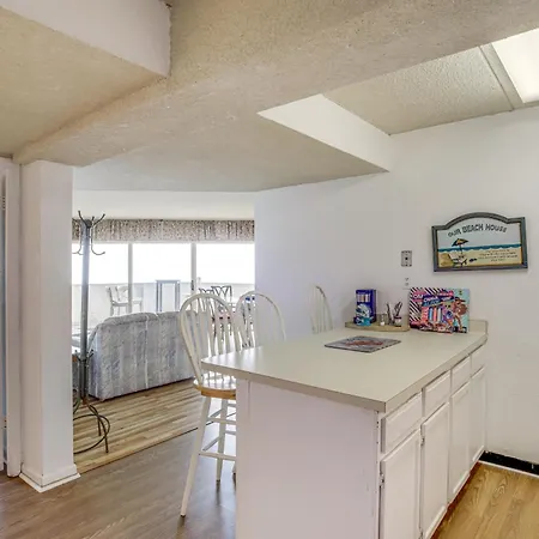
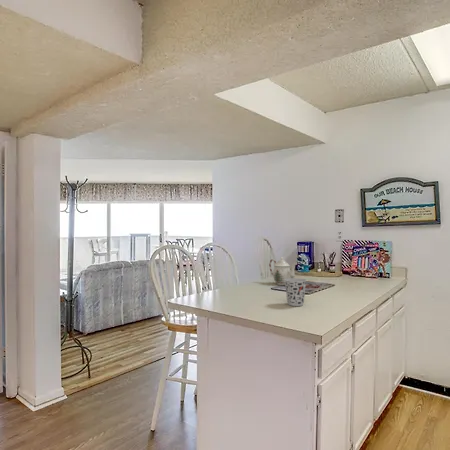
+ cup [284,277,308,307]
+ teapot [268,256,297,286]
